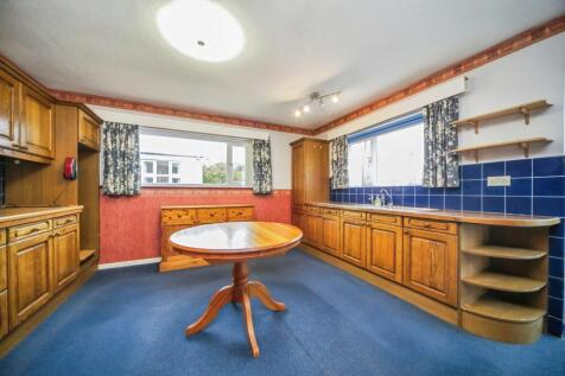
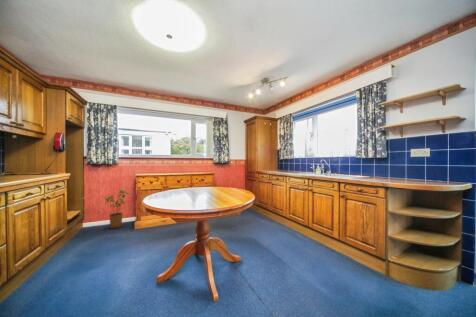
+ house plant [104,189,131,229]
